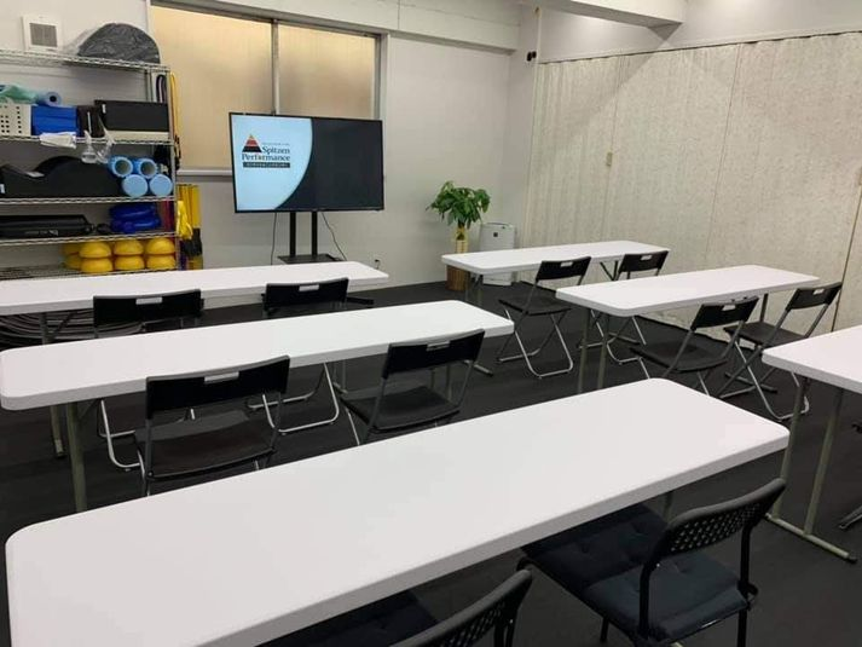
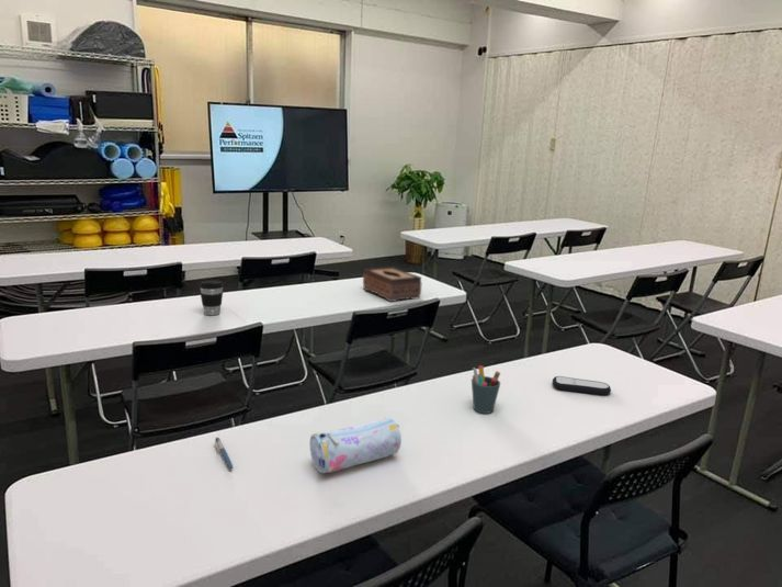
+ tissue box [362,266,423,303]
+ pencil case [309,416,403,475]
+ pen holder [471,364,501,415]
+ pen [214,436,234,471]
+ remote control [552,375,612,396]
+ coffee cup [199,279,225,316]
